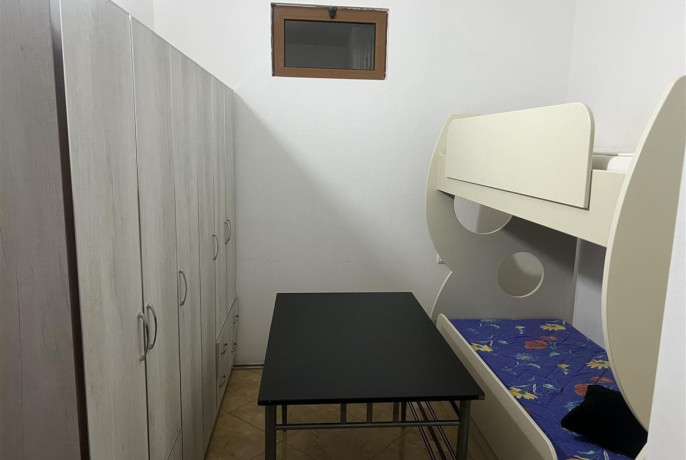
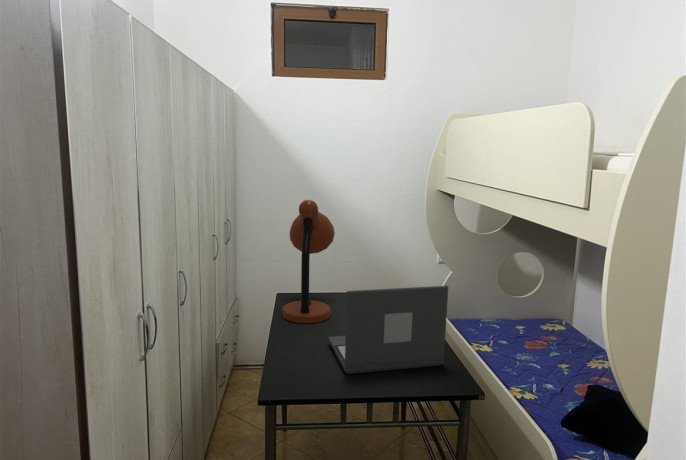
+ desk lamp [281,199,336,324]
+ laptop [327,285,449,375]
